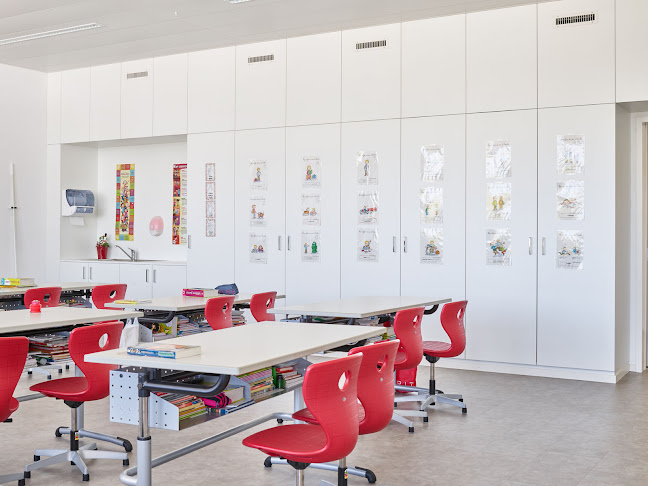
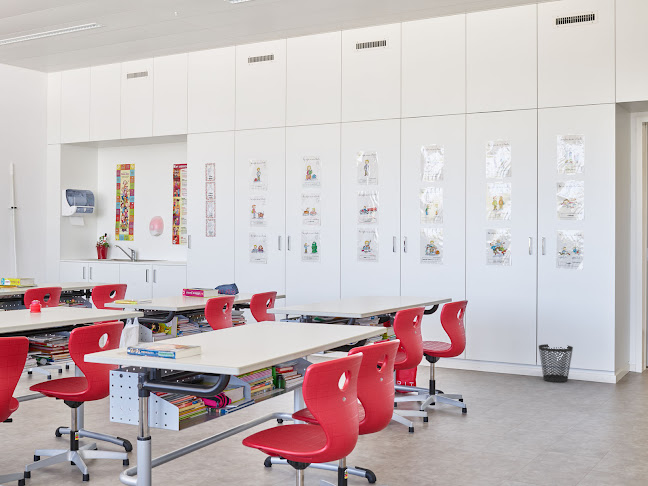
+ wastebasket [538,343,574,383]
